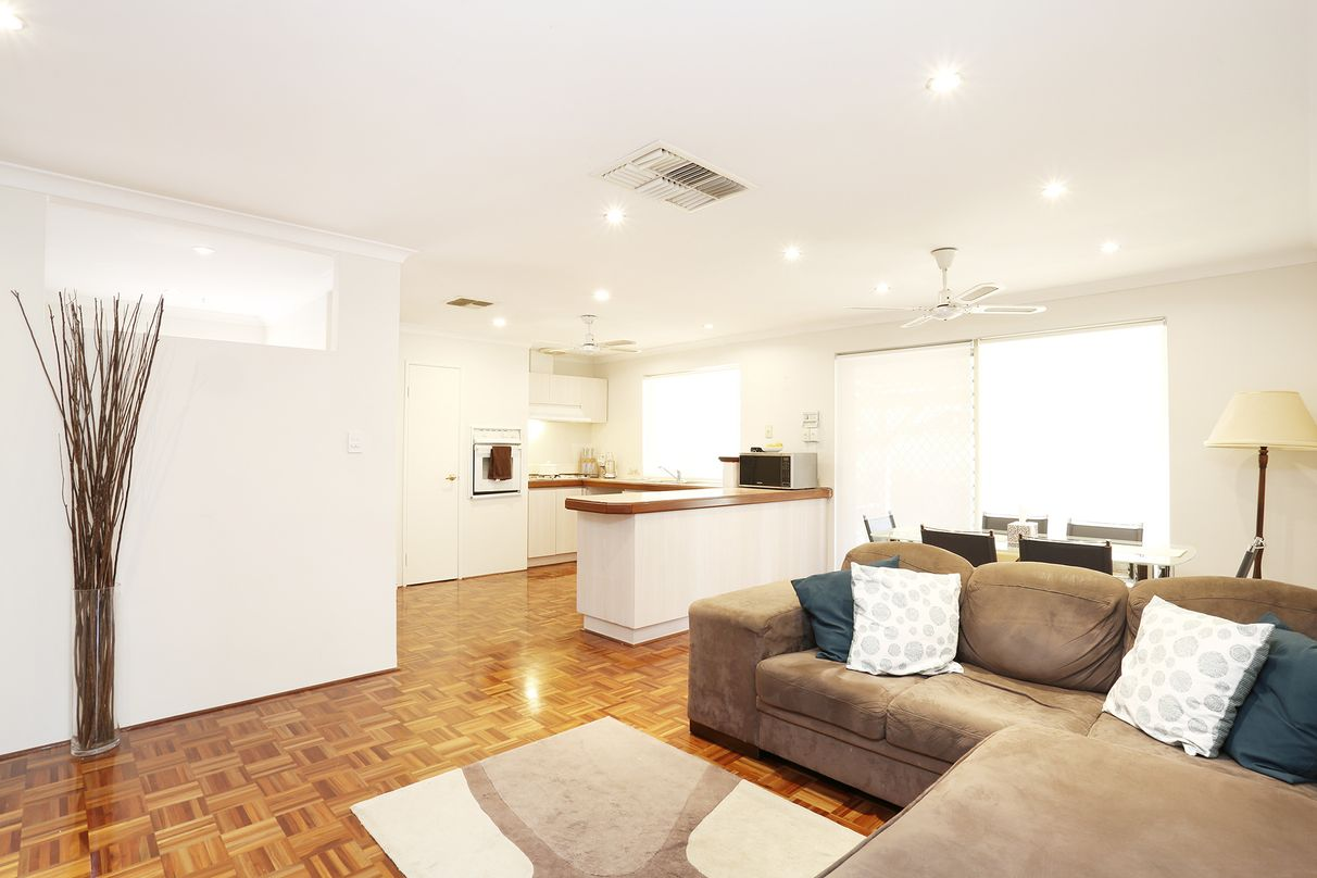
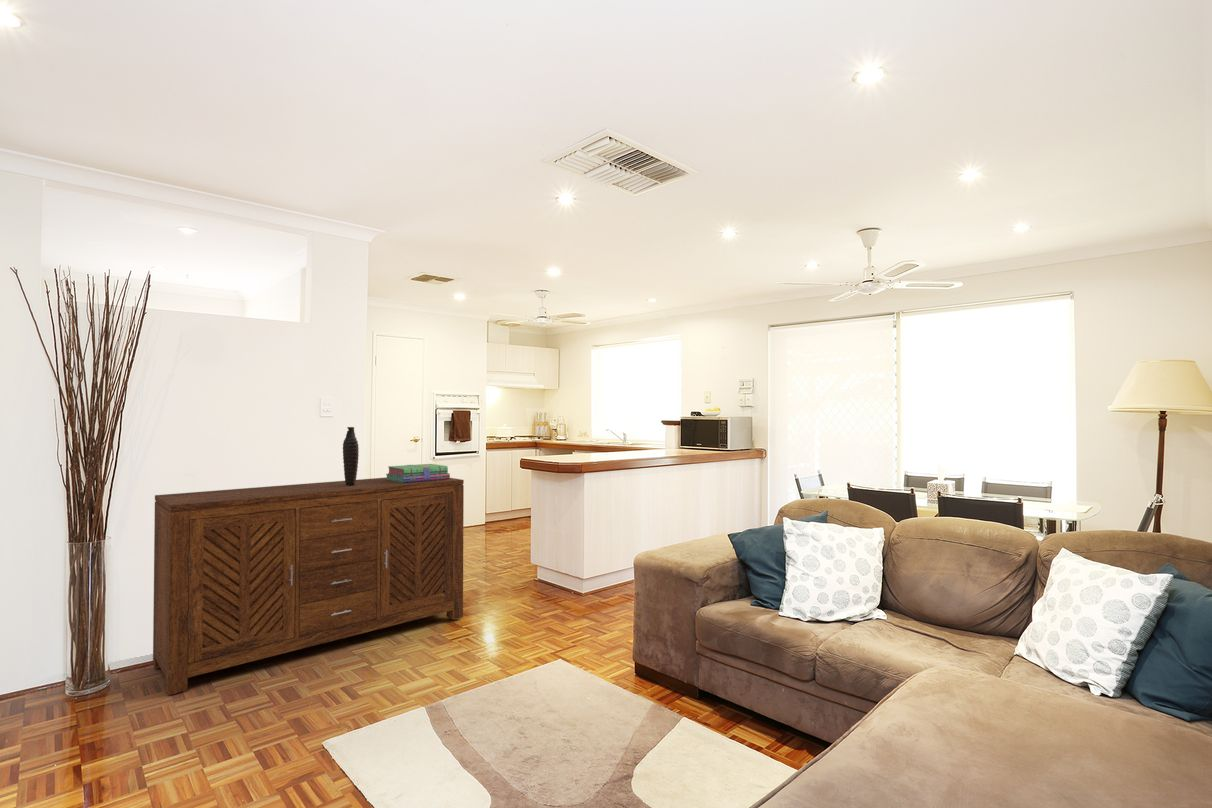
+ stack of books [385,463,451,483]
+ decorative vase [342,426,360,485]
+ sideboard [152,477,465,696]
